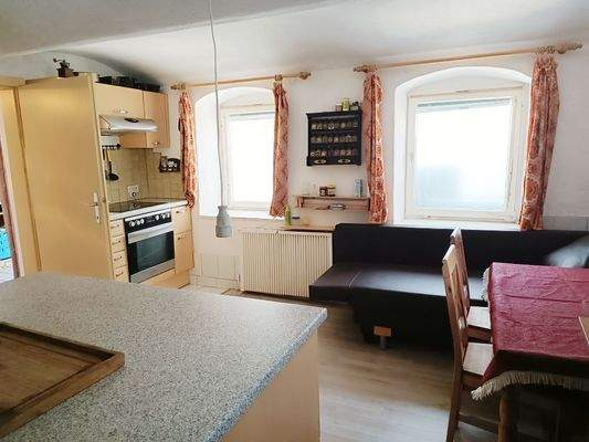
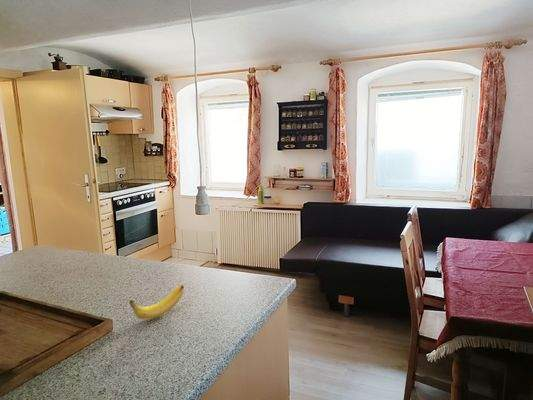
+ banana [128,284,185,320]
